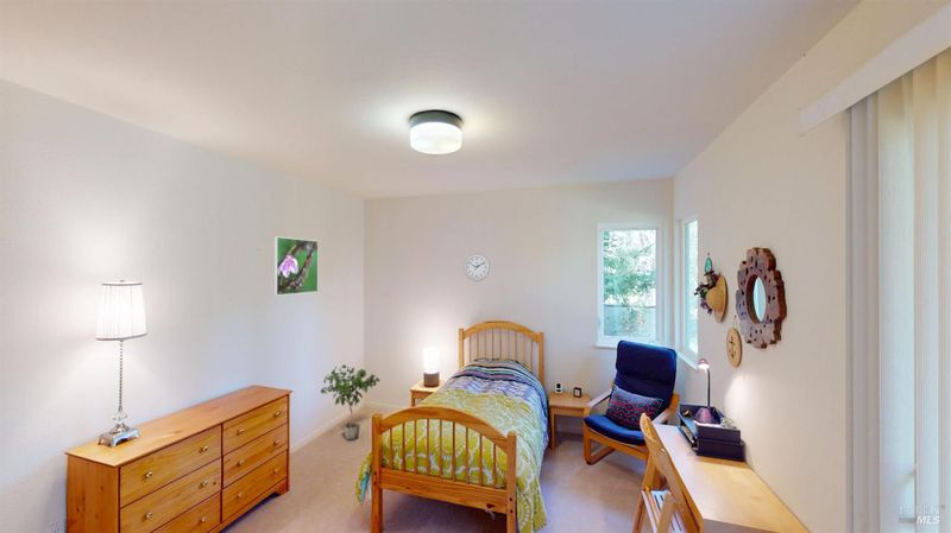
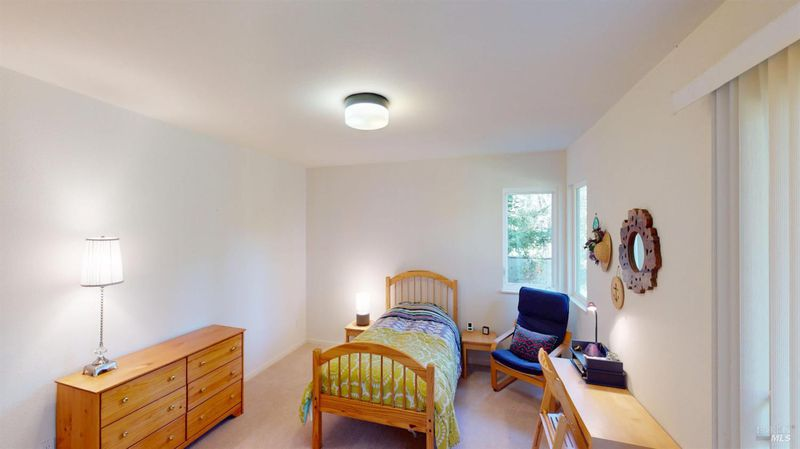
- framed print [272,235,320,297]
- potted plant [320,363,382,442]
- wall clock [462,253,491,283]
